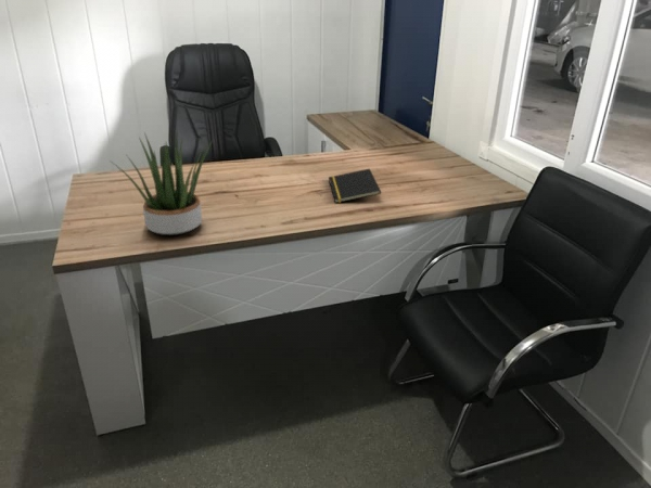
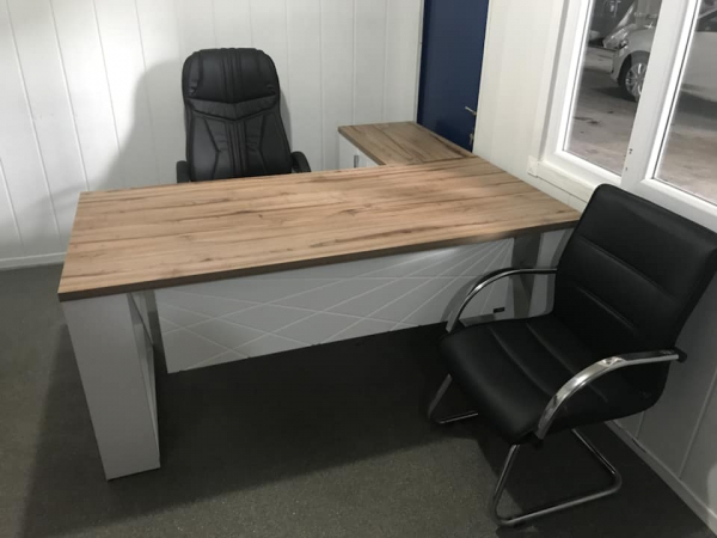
- potted plant [108,128,215,236]
- notepad [328,168,382,204]
